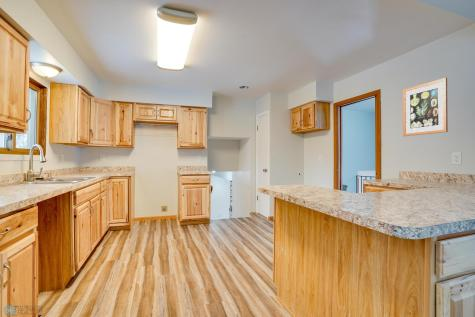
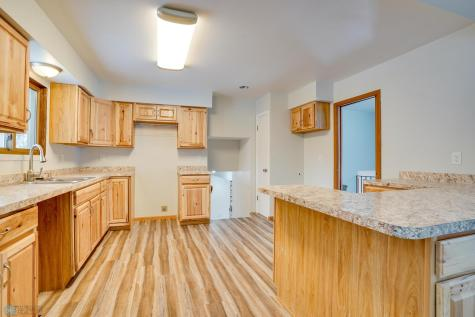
- wall art [402,77,449,137]
